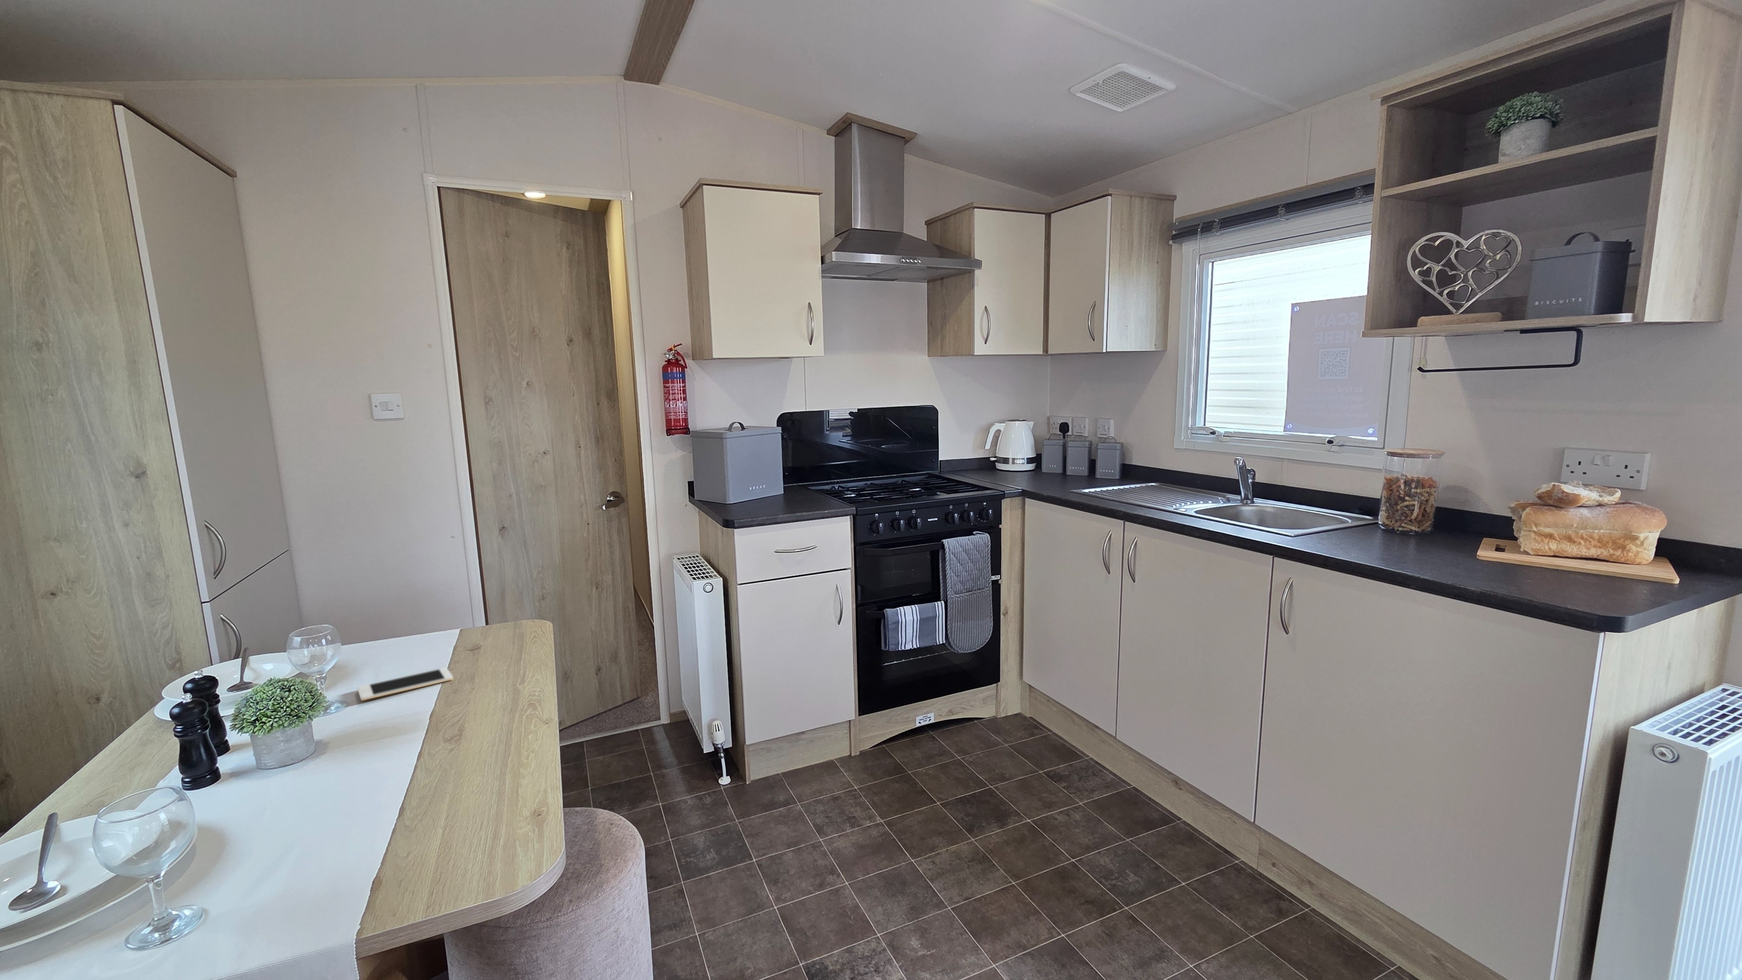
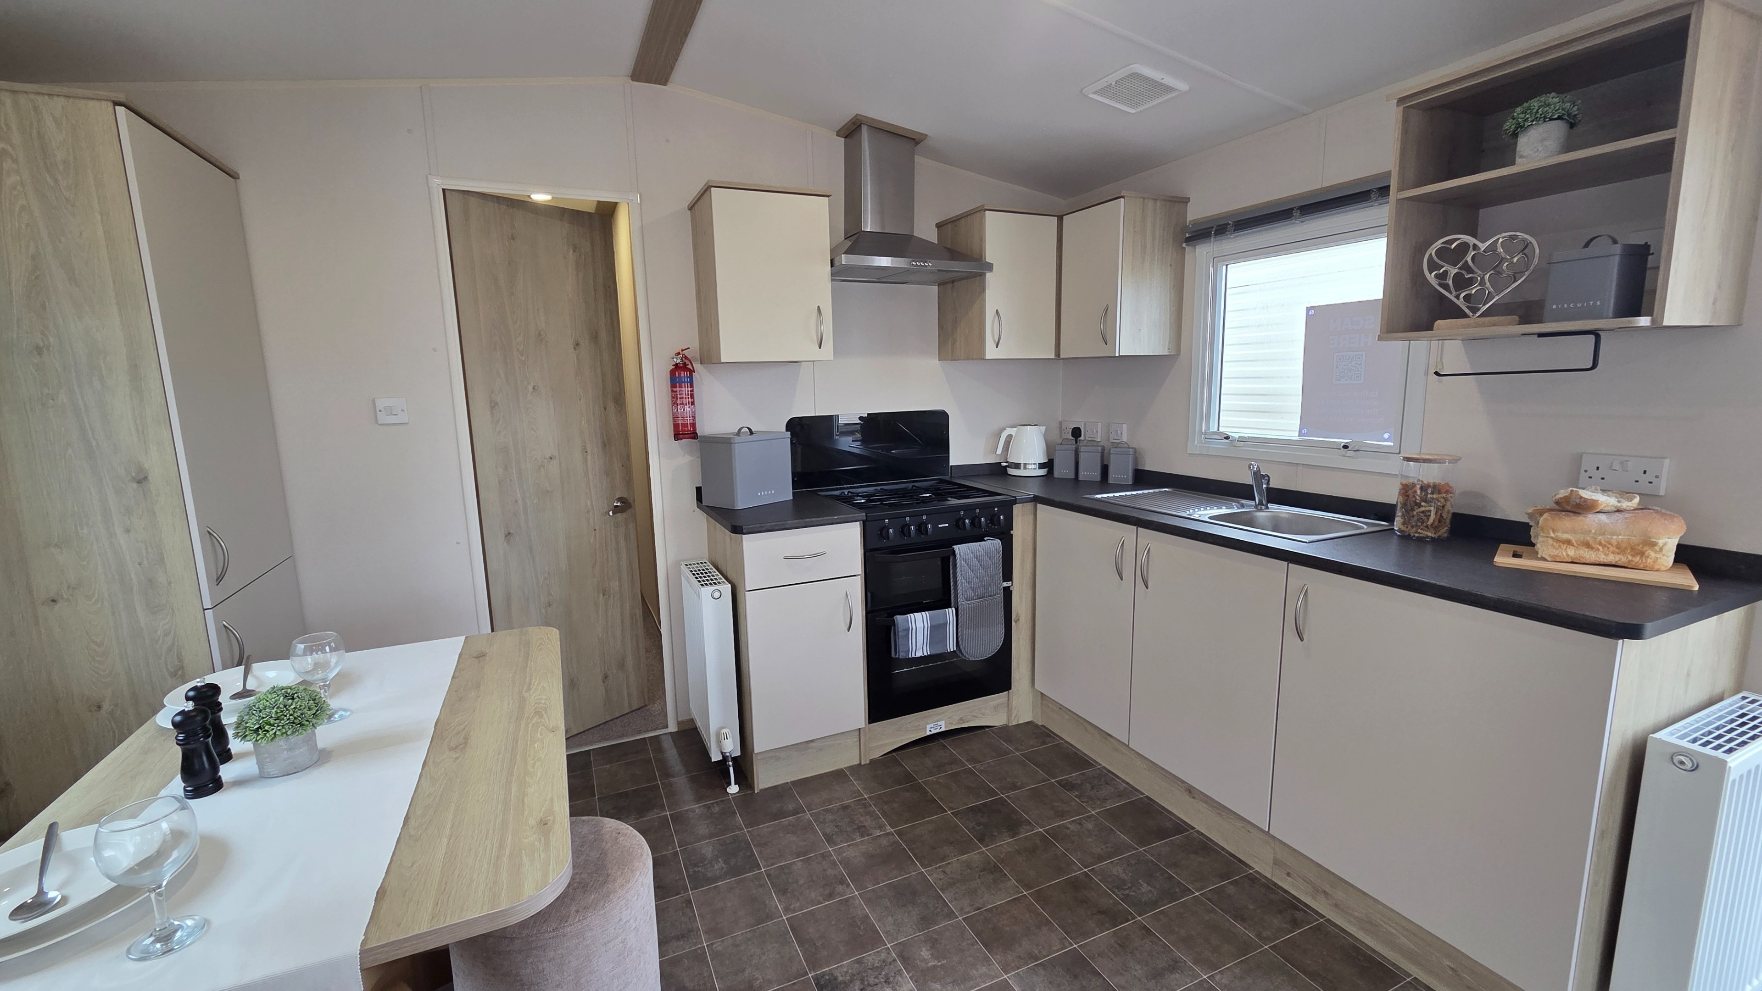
- cell phone [357,666,453,701]
